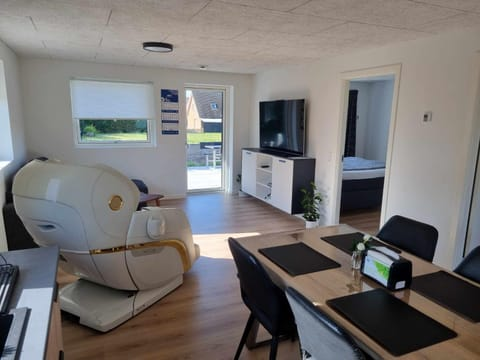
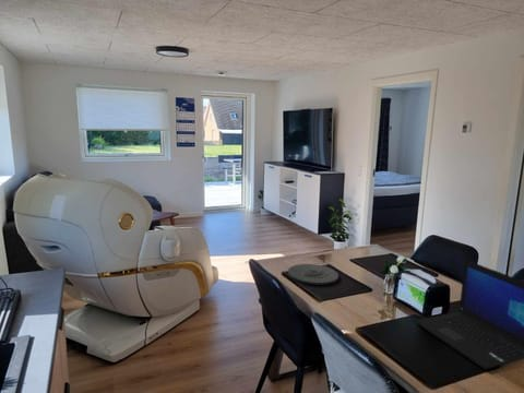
+ plate [287,263,340,286]
+ laptop [414,259,524,370]
